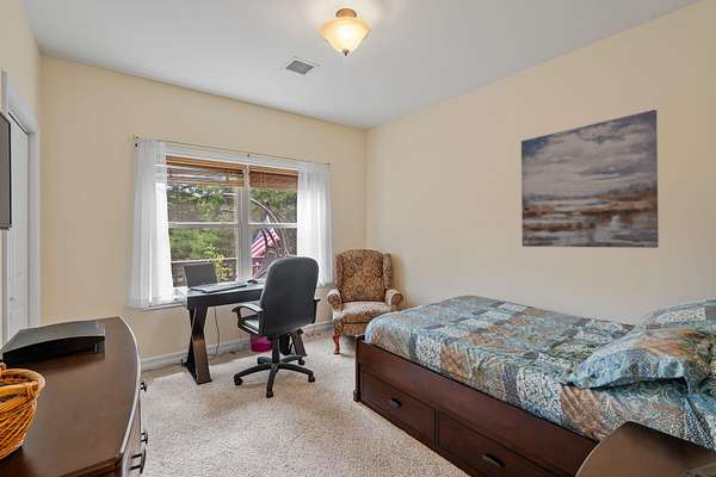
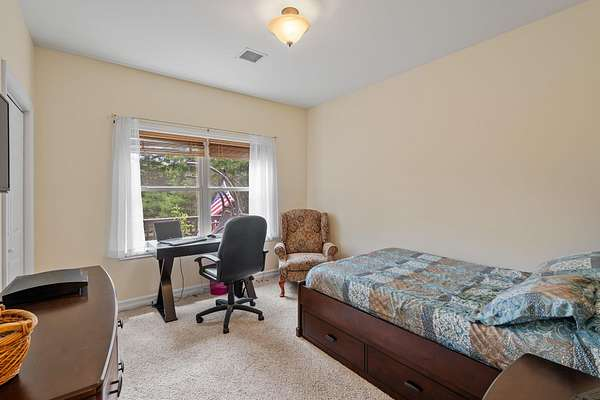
- wall art [520,109,660,249]
